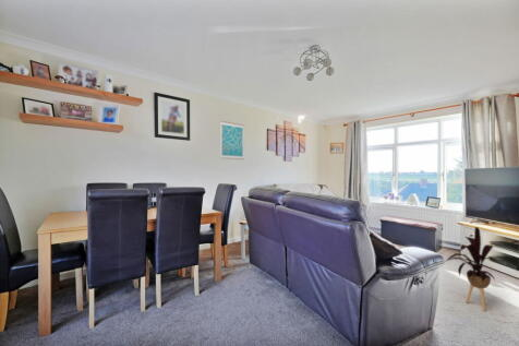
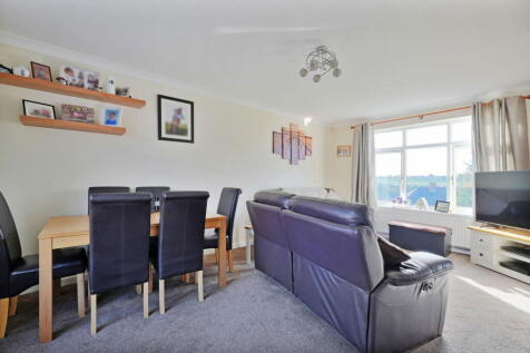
- house plant [444,226,498,312]
- wall art [219,120,245,160]
